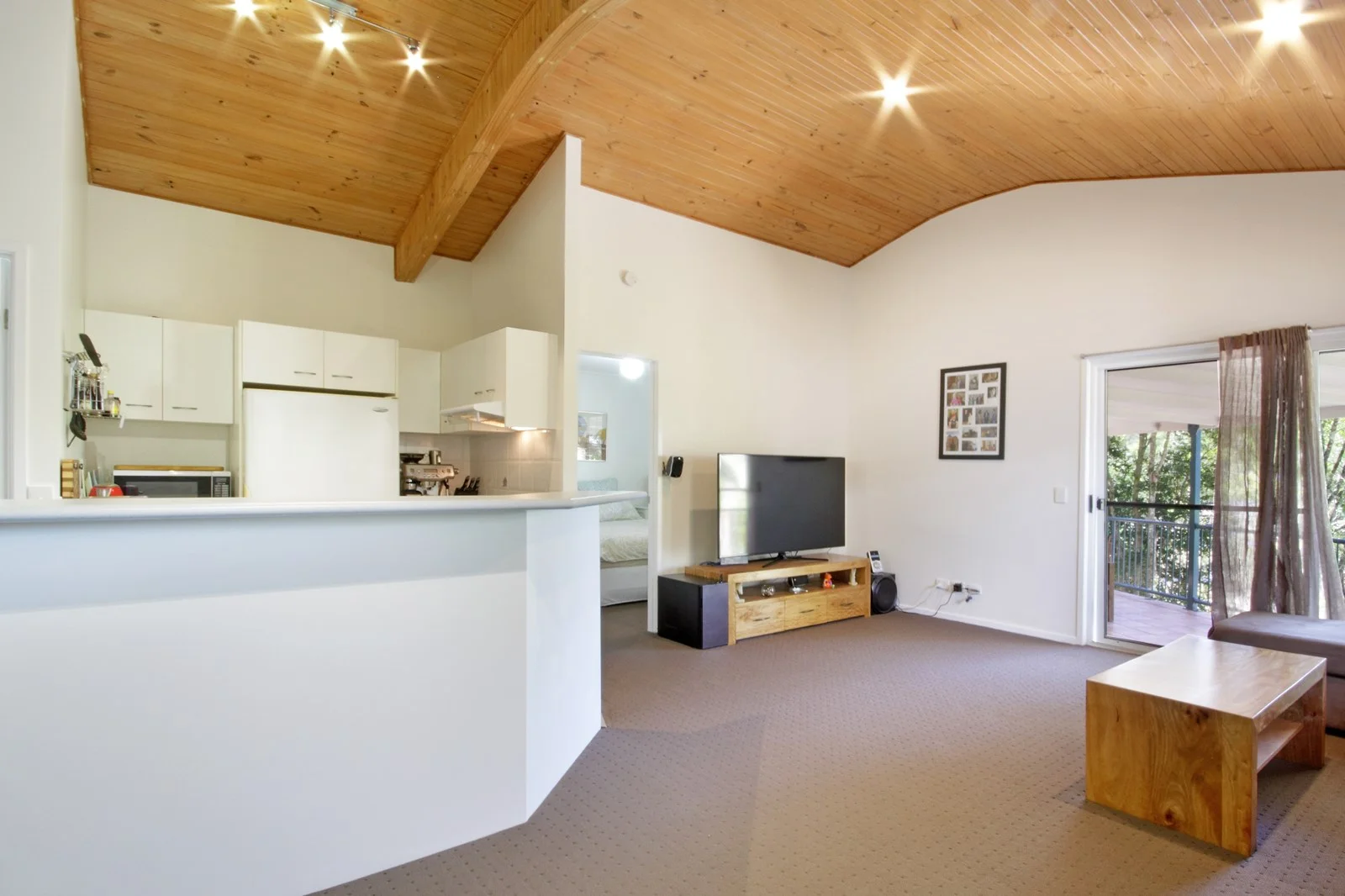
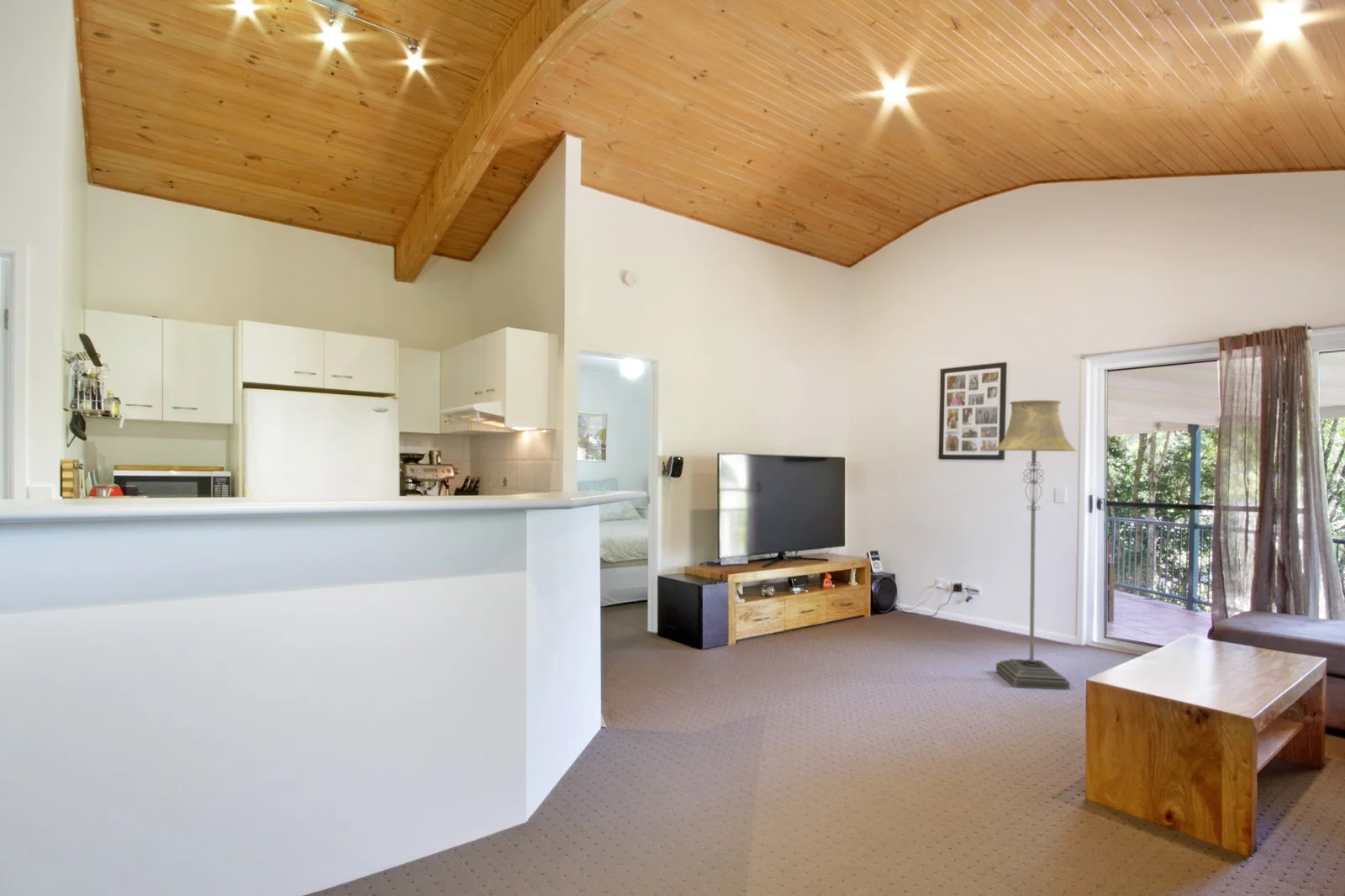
+ floor lamp [994,399,1077,691]
